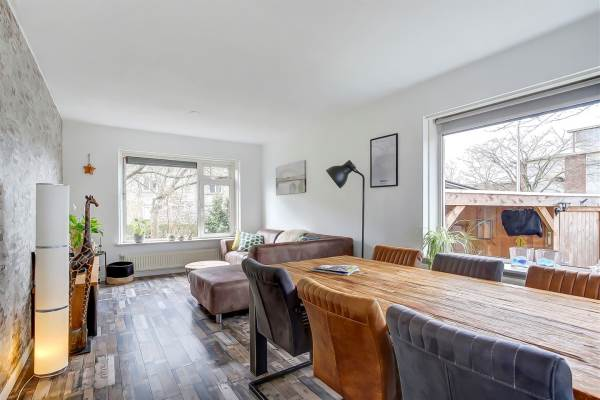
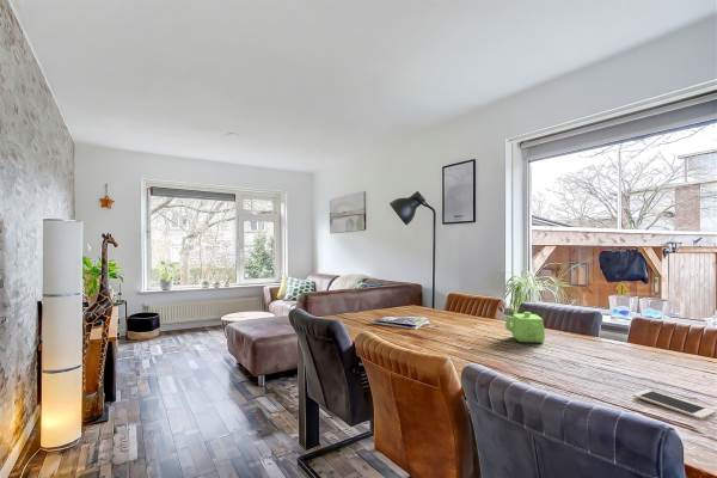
+ cell phone [632,388,717,421]
+ teapot [504,311,546,344]
